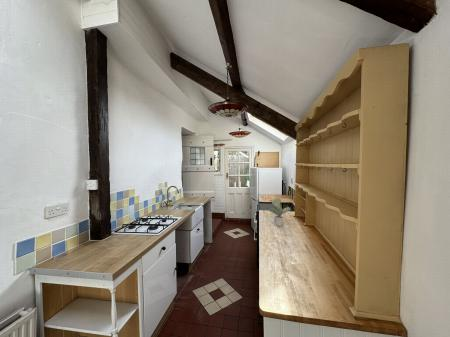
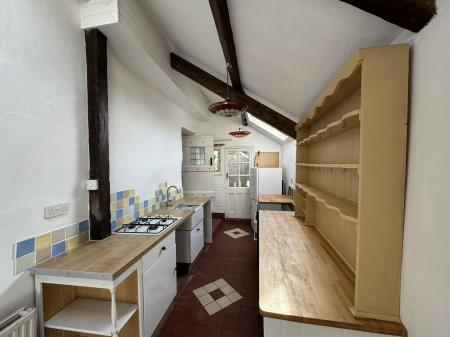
- potted plant [267,196,291,227]
